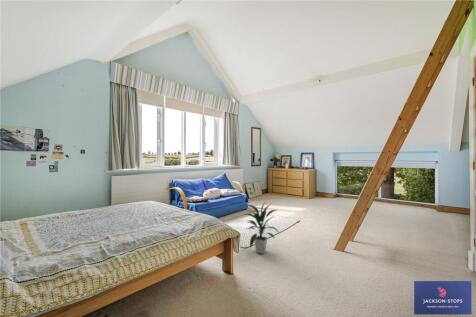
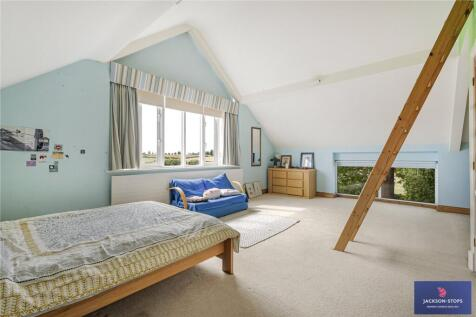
- indoor plant [245,201,280,255]
